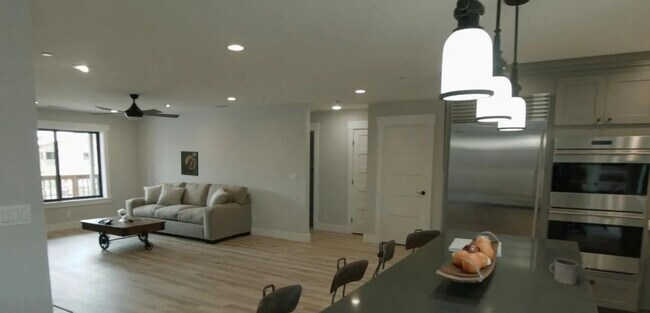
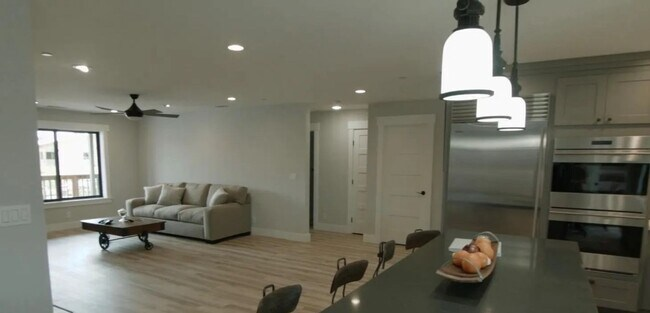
- mug [548,258,579,286]
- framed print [180,150,199,177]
